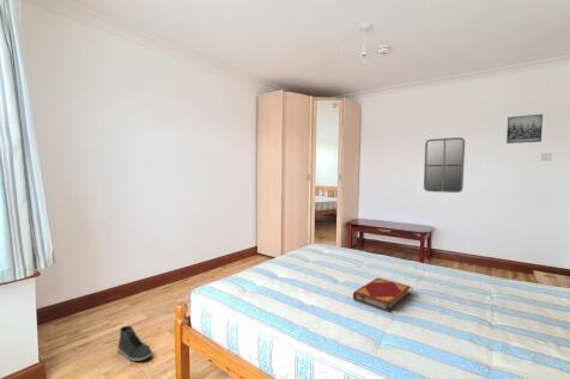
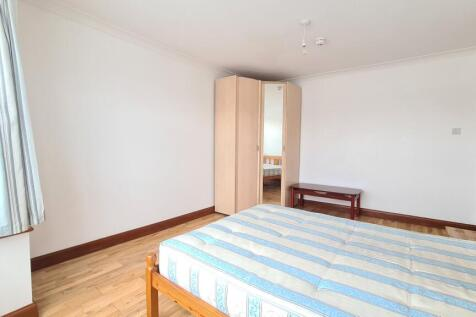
- home mirror [423,136,466,194]
- hardback book [352,277,412,313]
- wall art [505,114,544,145]
- sneaker [116,325,153,362]
